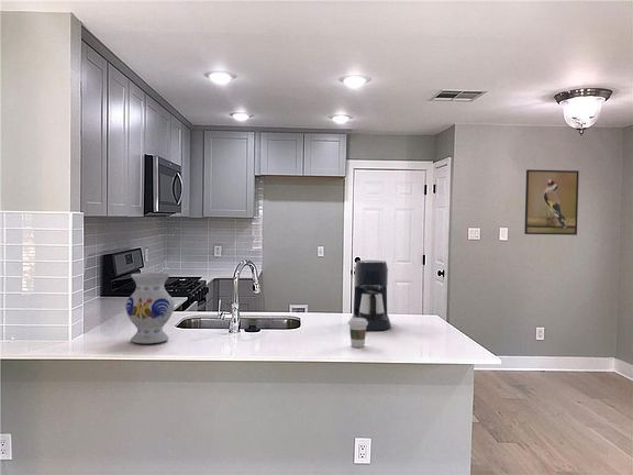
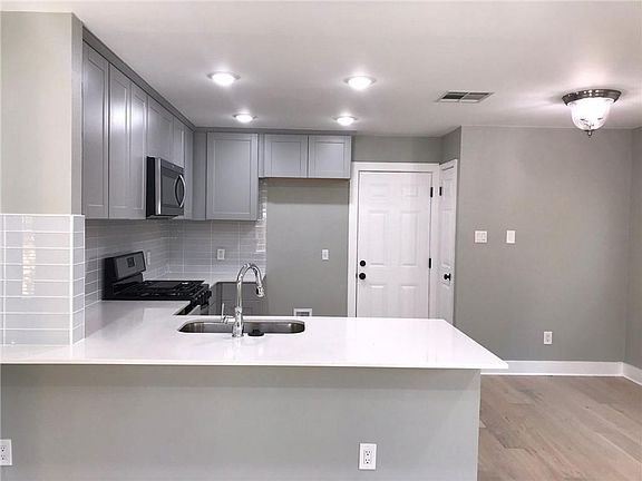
- coffee maker [351,259,392,331]
- vase [124,272,176,344]
- coffee cup [347,317,368,349]
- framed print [523,168,580,236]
